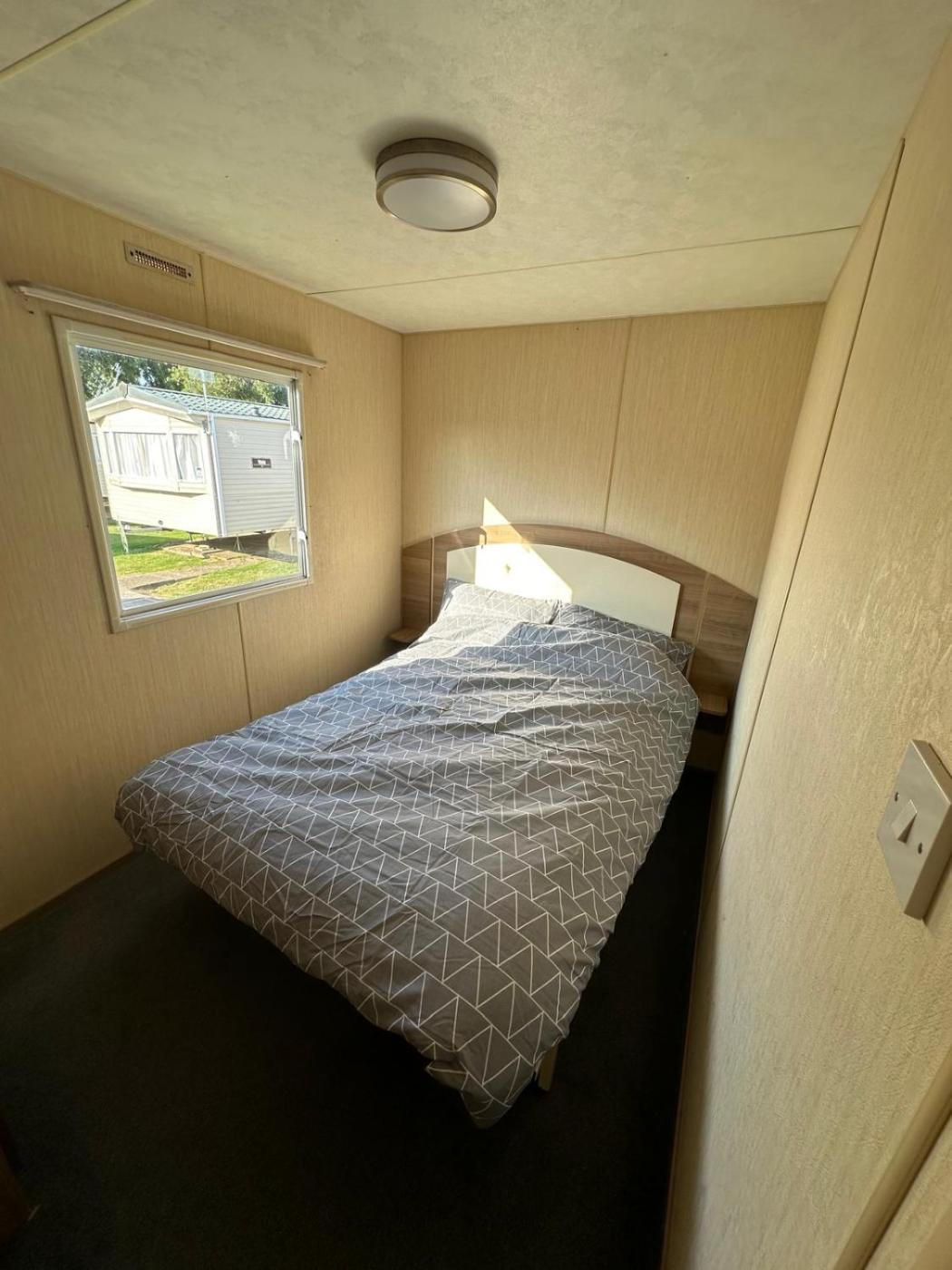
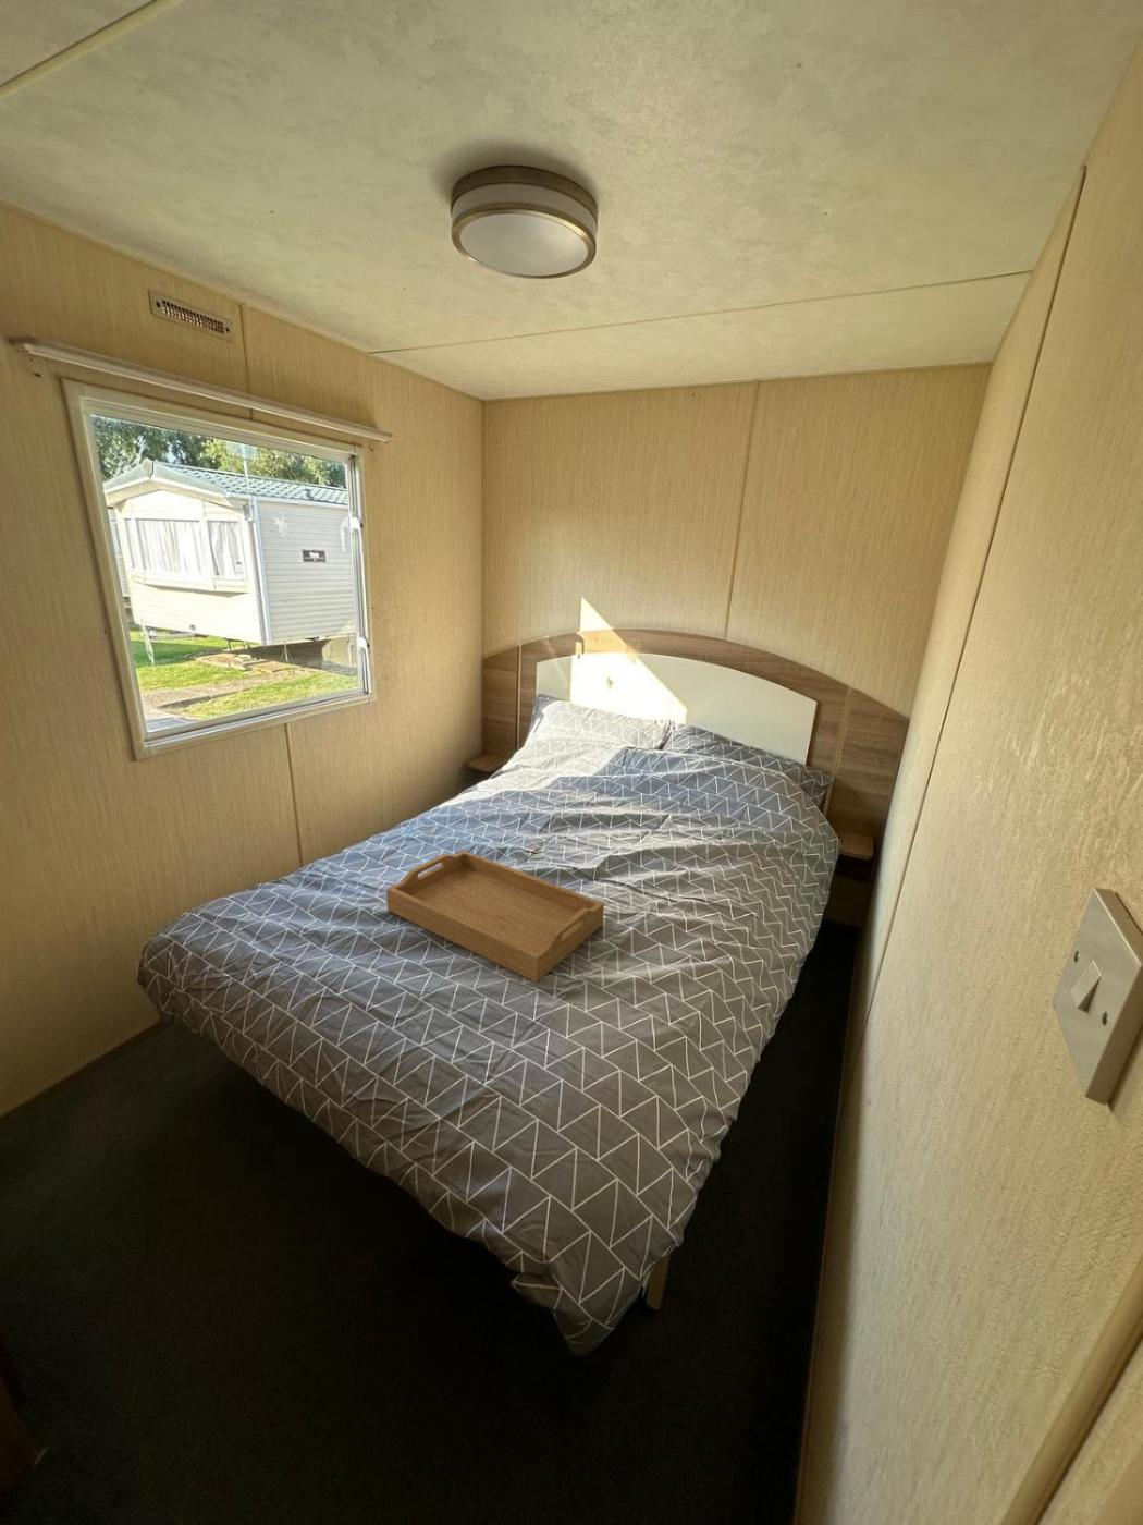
+ serving tray [385,850,605,983]
